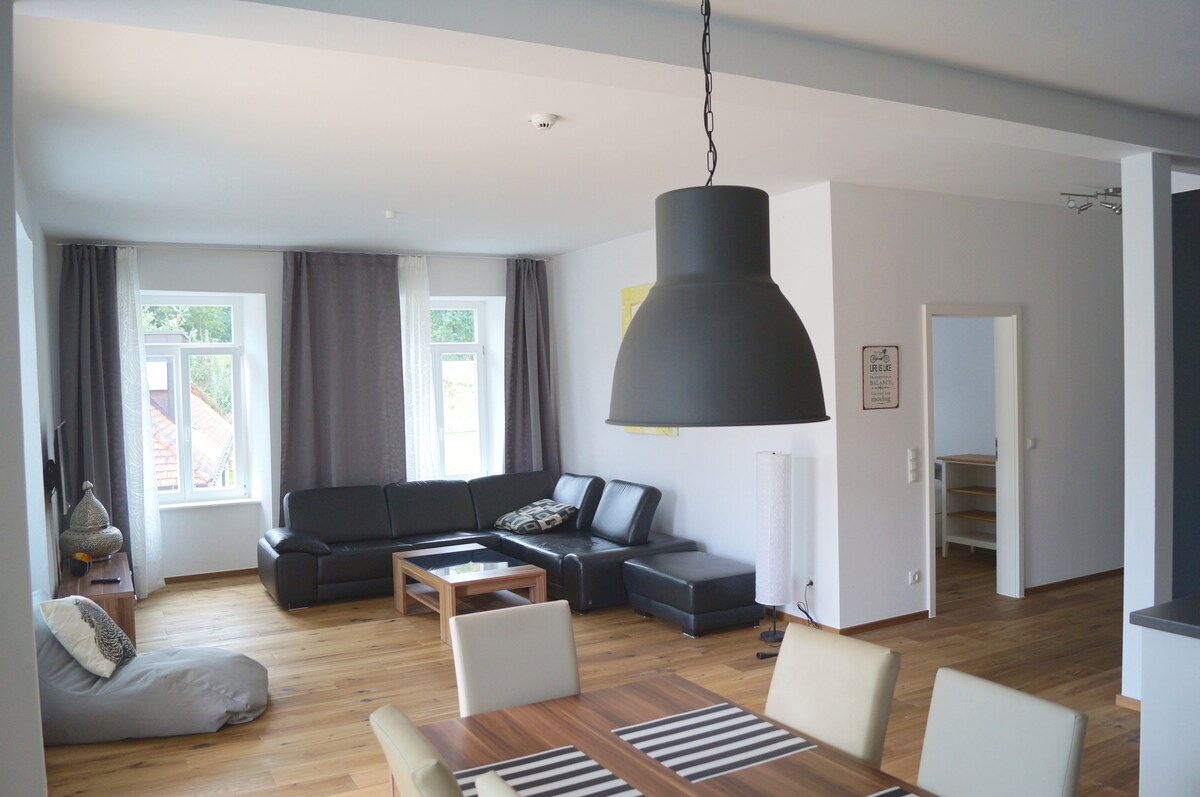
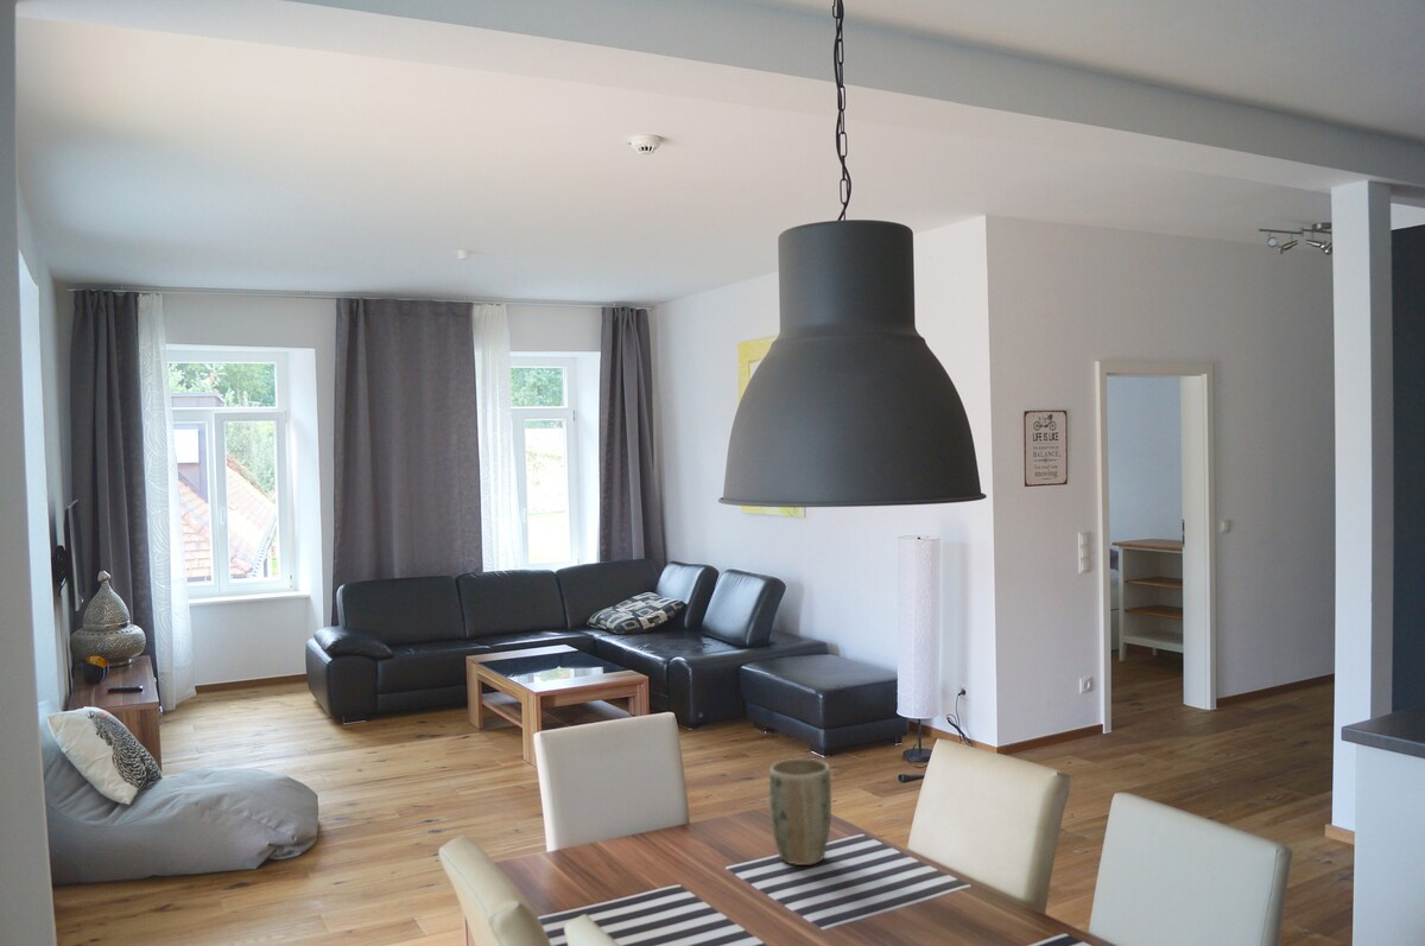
+ plant pot [768,757,832,866]
